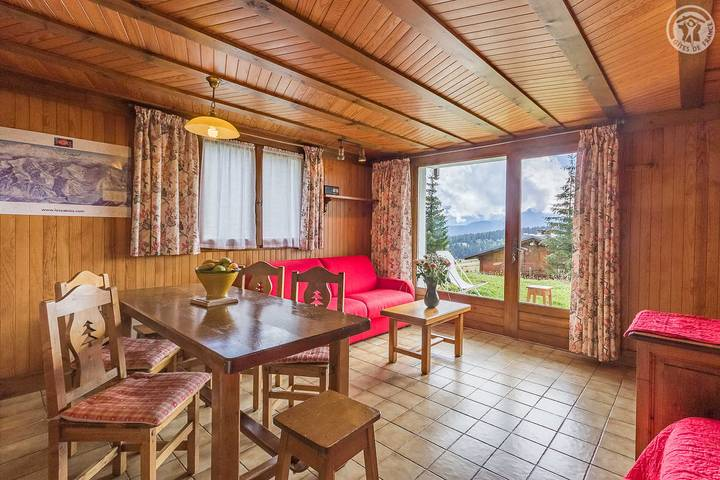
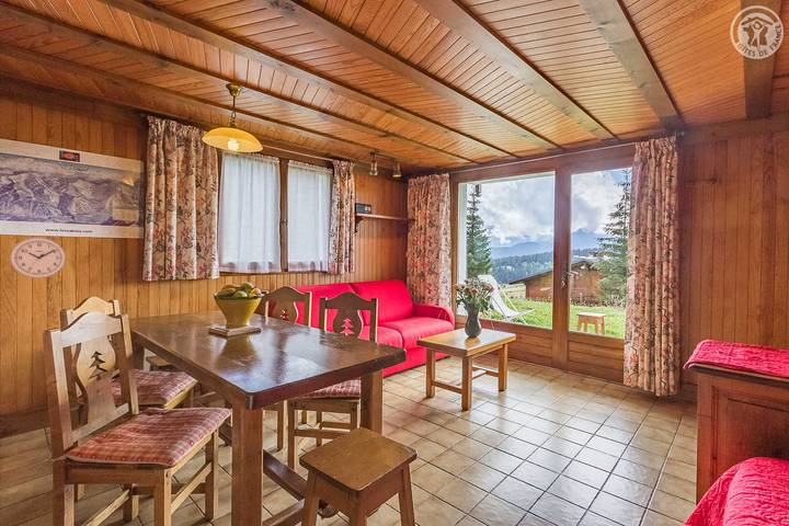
+ wall clock [9,237,67,279]
